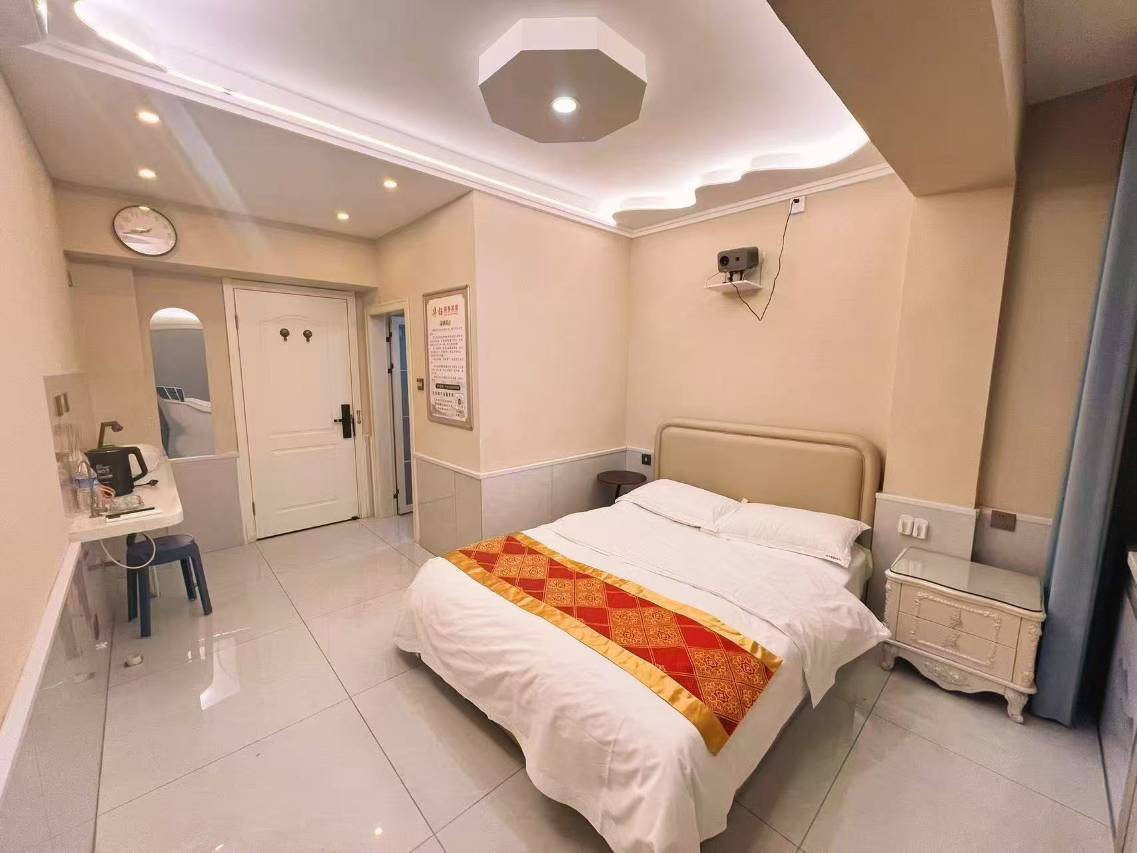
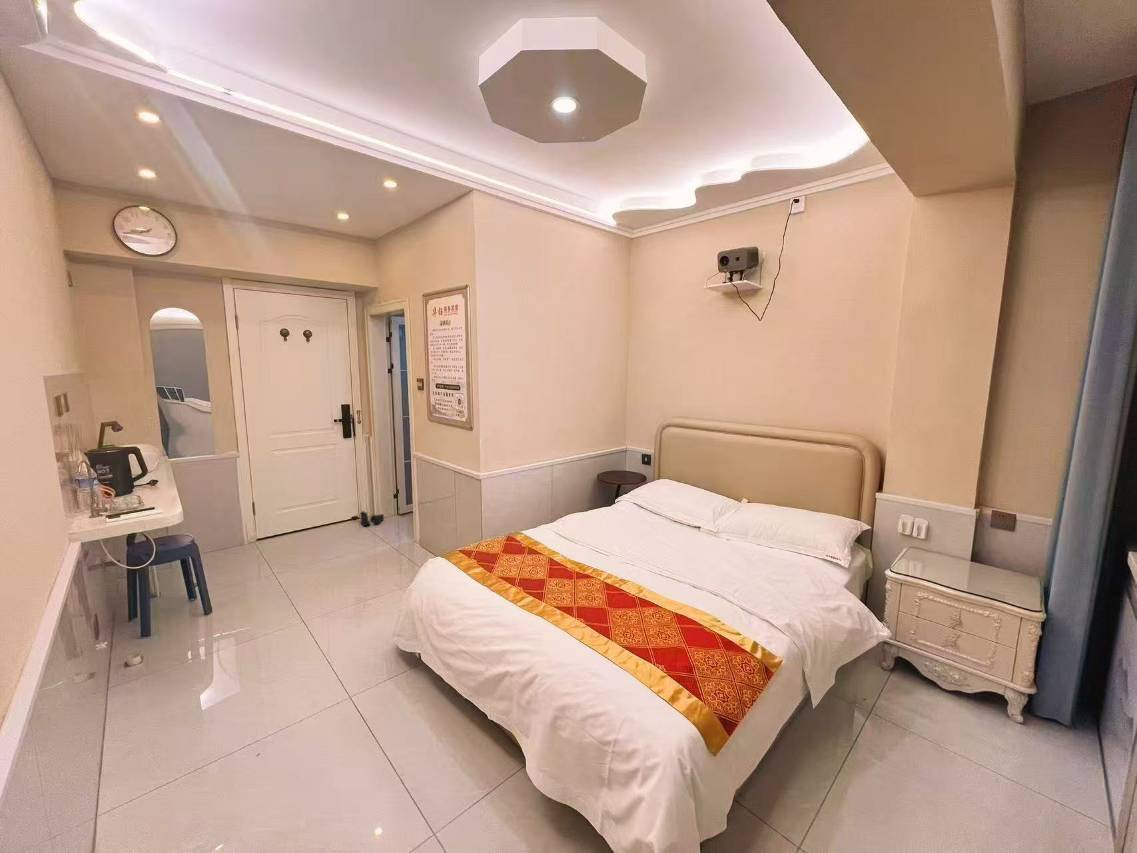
+ boots [359,509,385,527]
